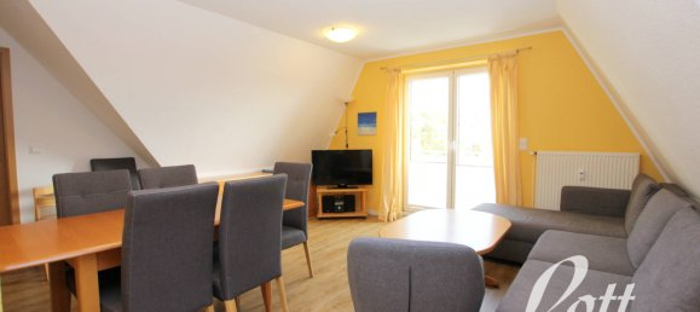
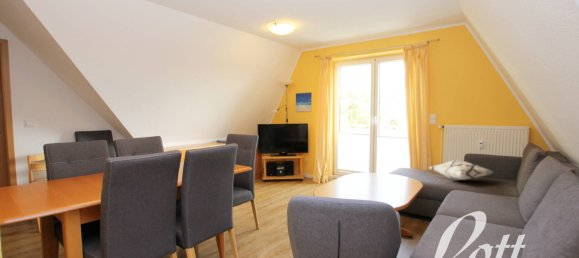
+ decorative pillow [428,159,495,181]
